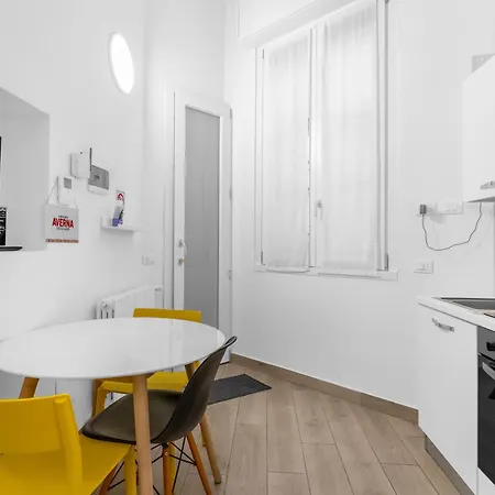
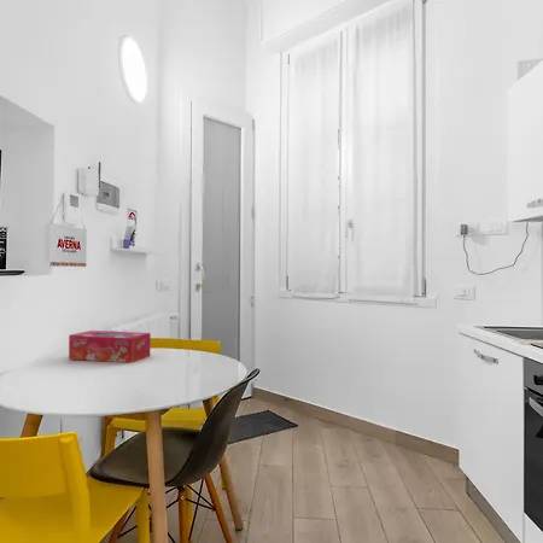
+ tissue box [68,329,152,364]
